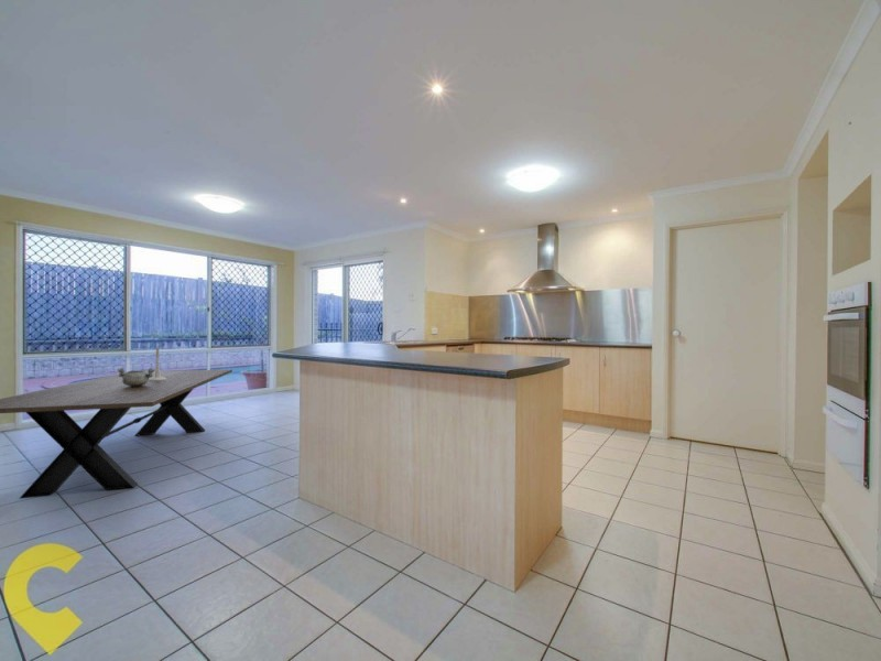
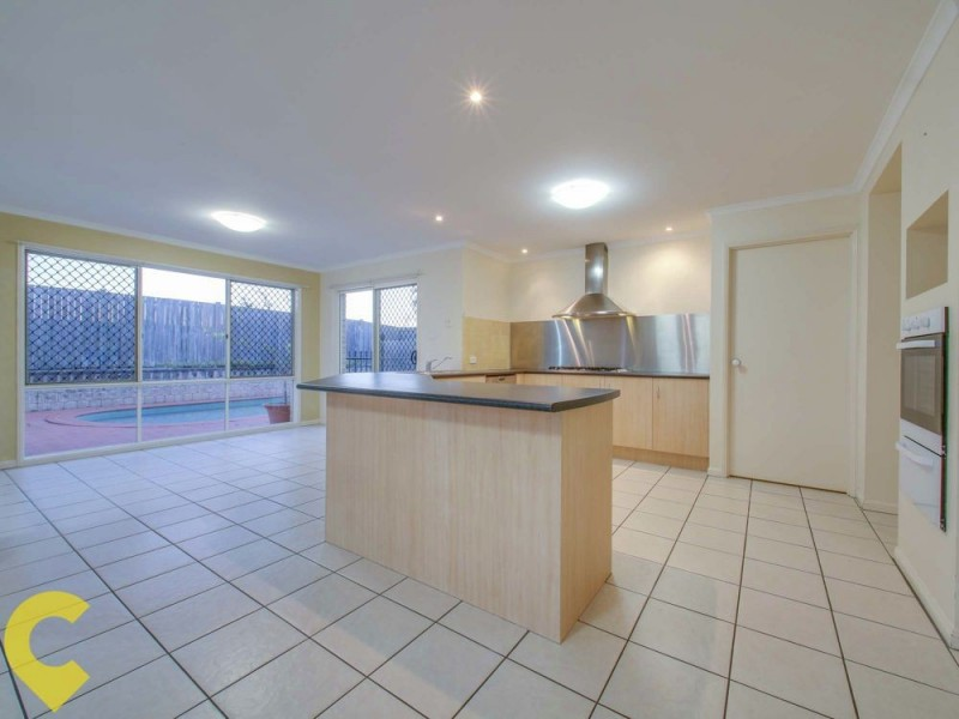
- dining table [0,368,233,500]
- candlestick [149,347,166,381]
- decorative bowl [116,367,155,387]
